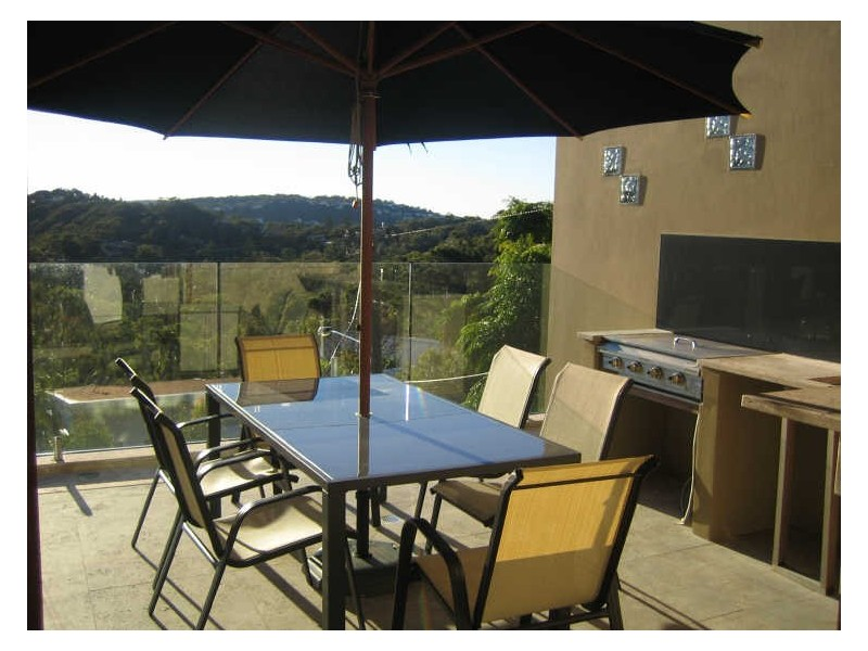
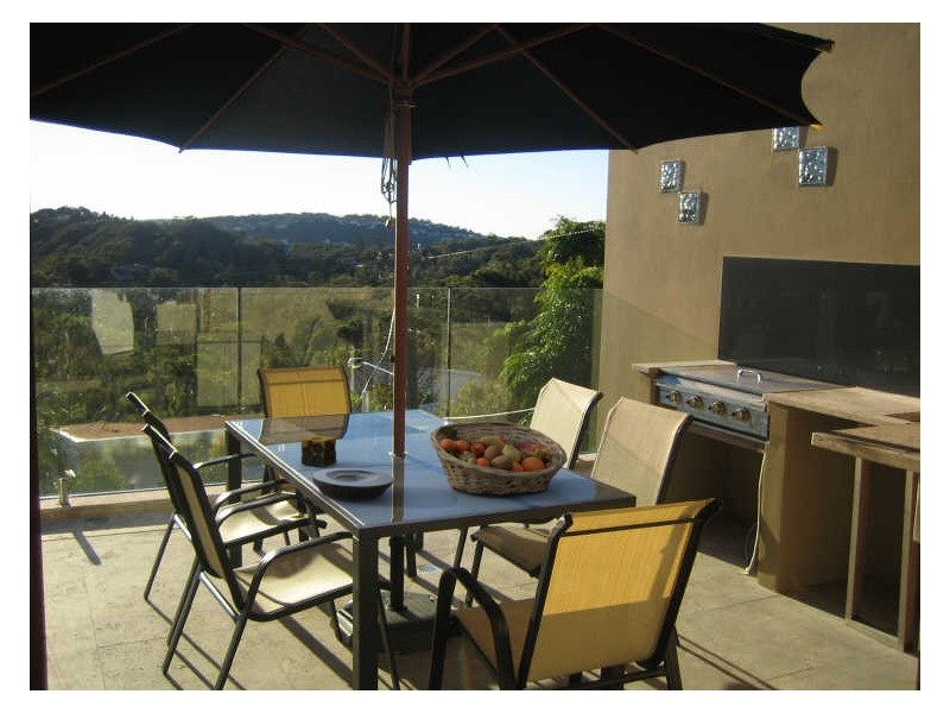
+ fruit basket [429,419,569,497]
+ plate [311,467,395,501]
+ candle [300,435,337,468]
